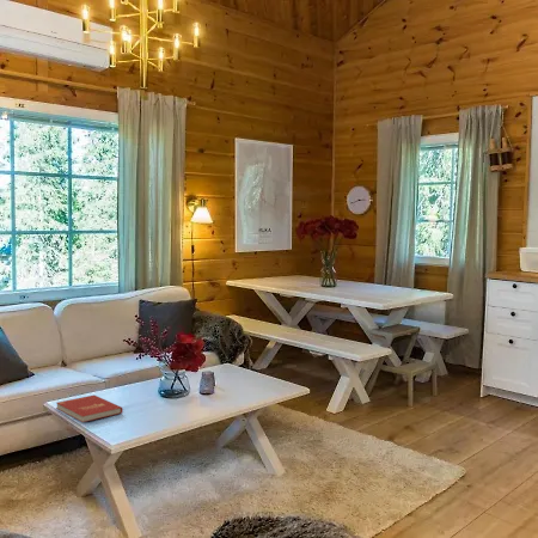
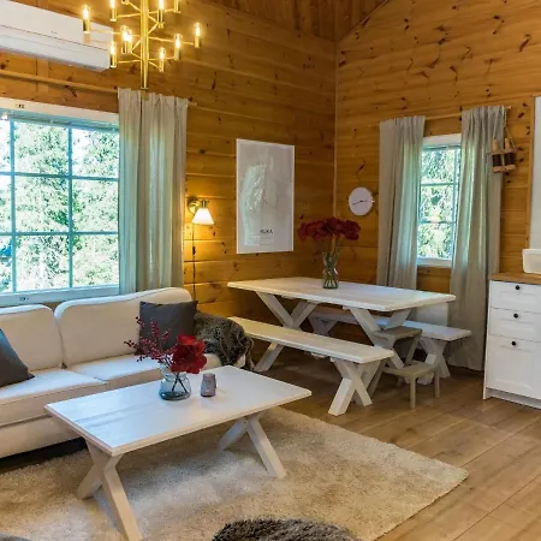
- book [55,393,124,423]
